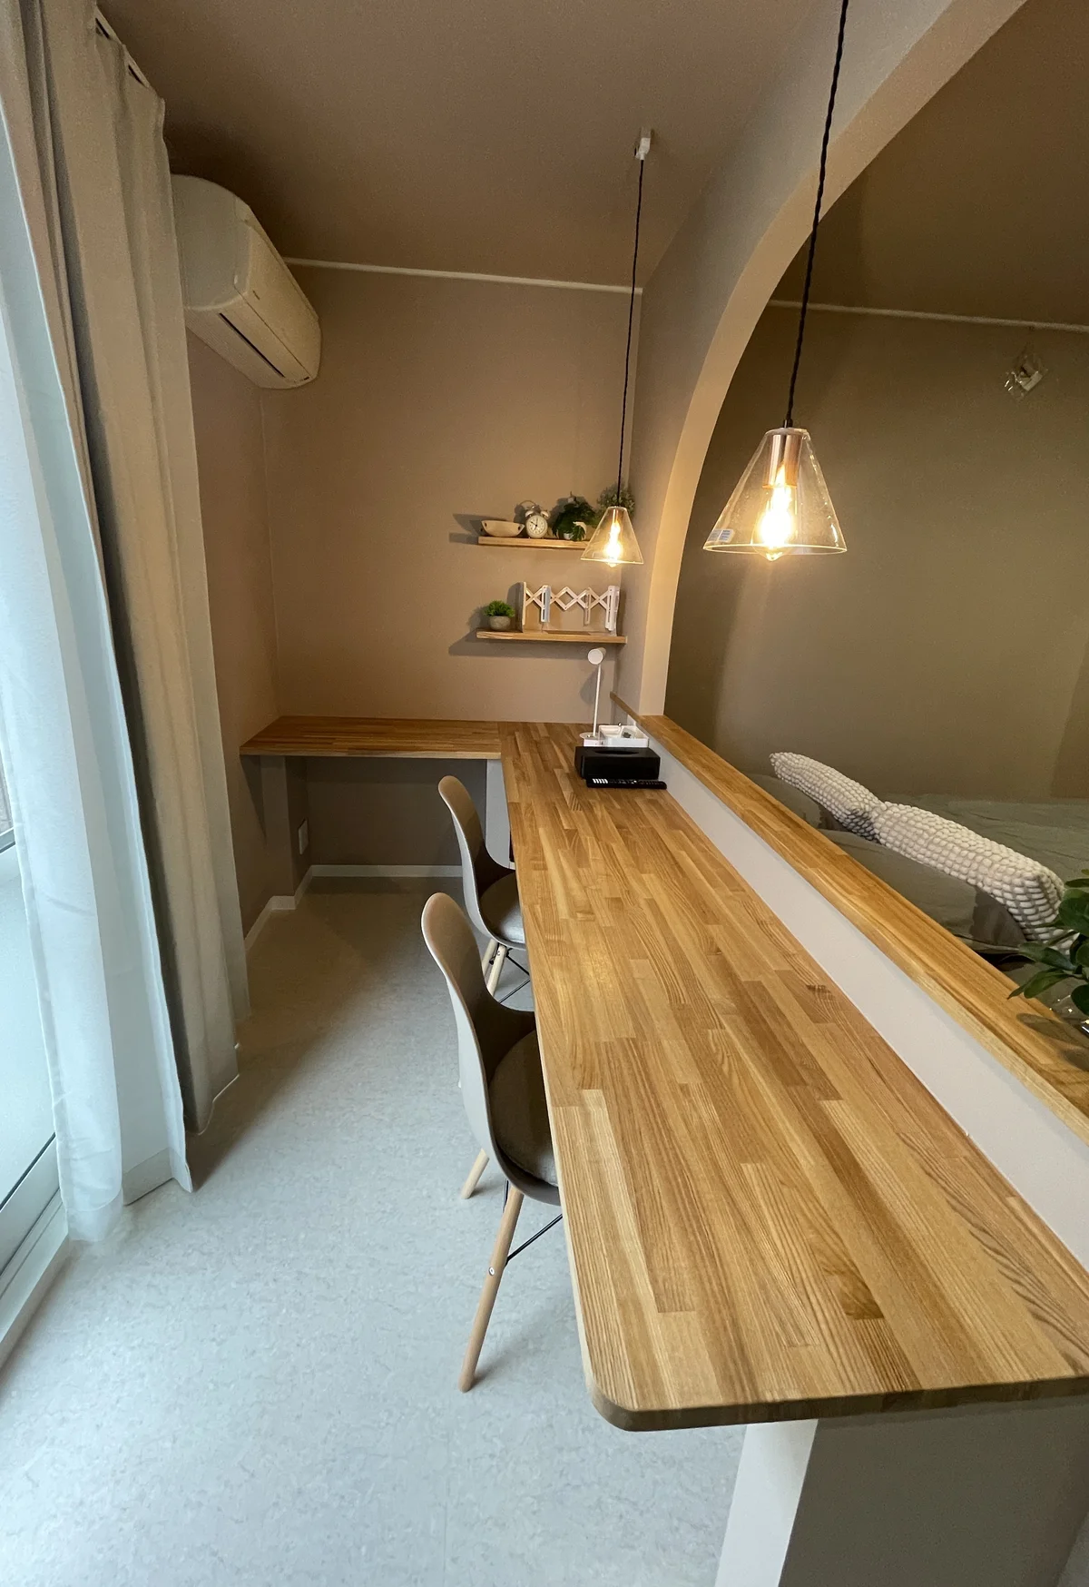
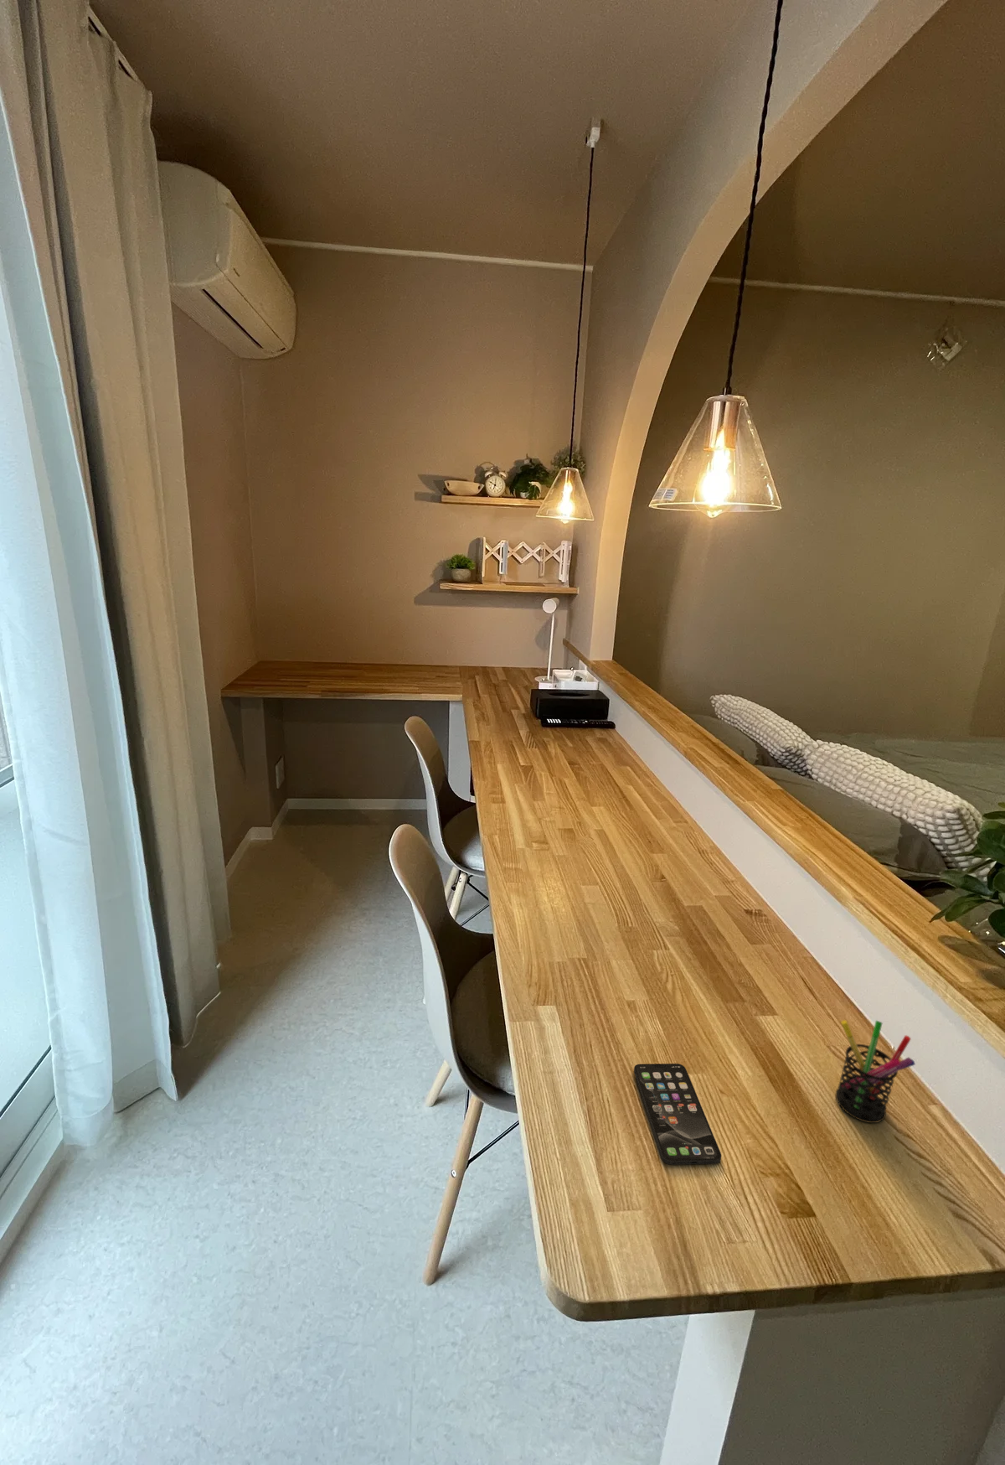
+ pen holder [835,1019,916,1124]
+ smartphone [633,1063,722,1166]
